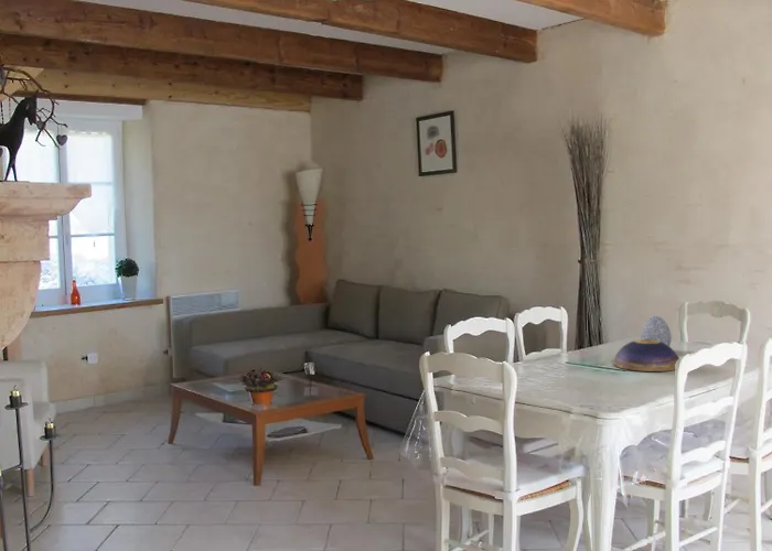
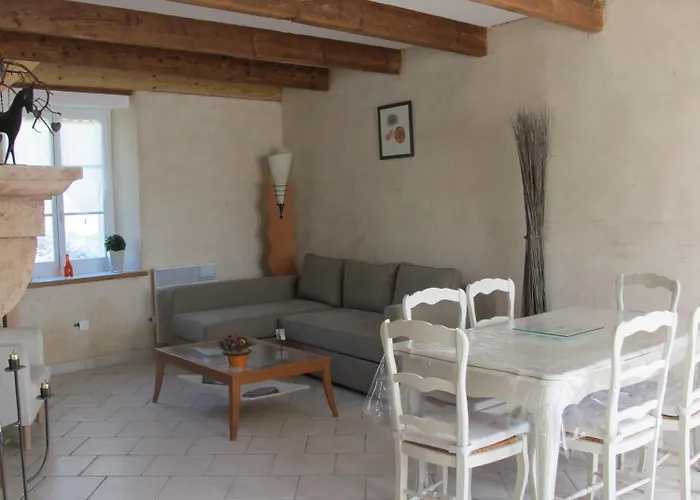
- decorative bowl [613,338,680,372]
- decorative egg [640,315,673,347]
